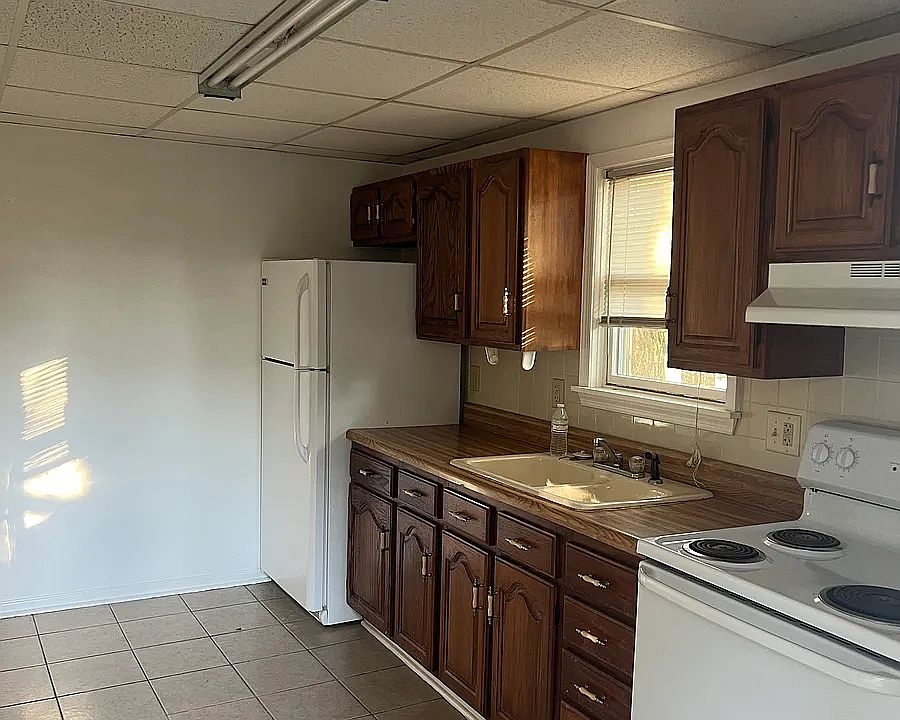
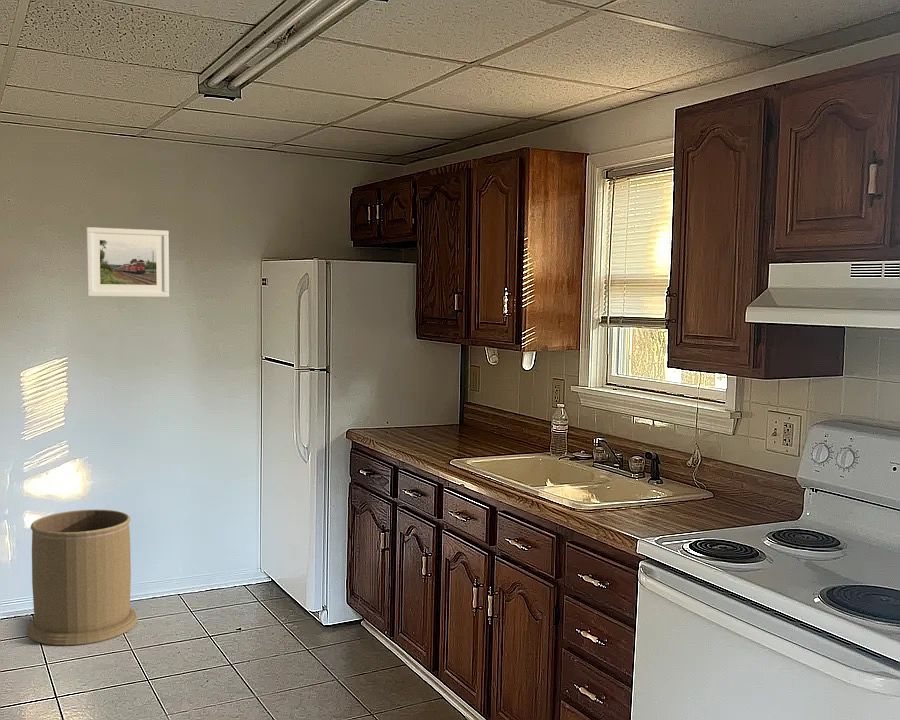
+ trash can [26,509,138,646]
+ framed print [85,226,170,298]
